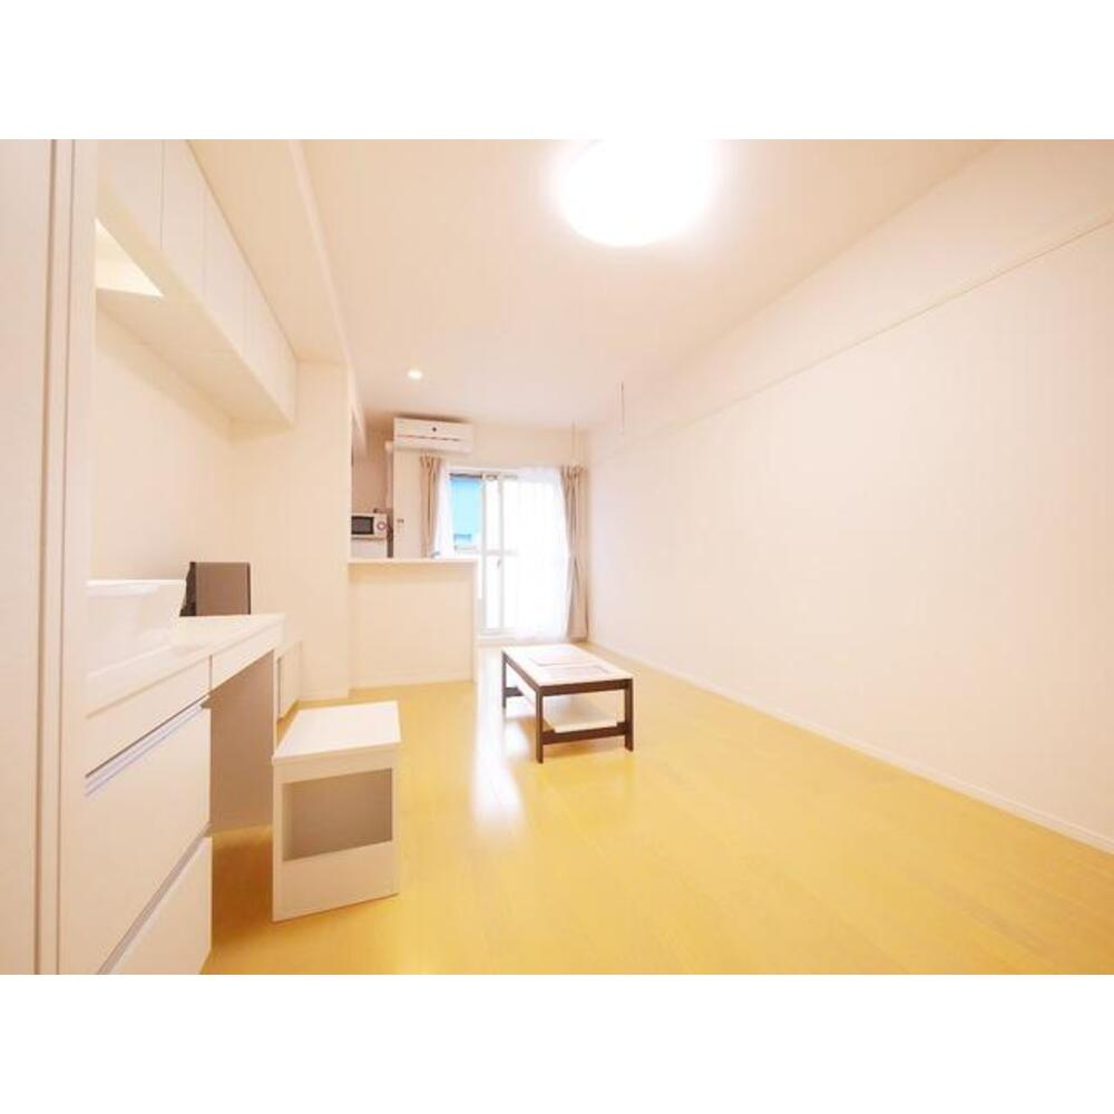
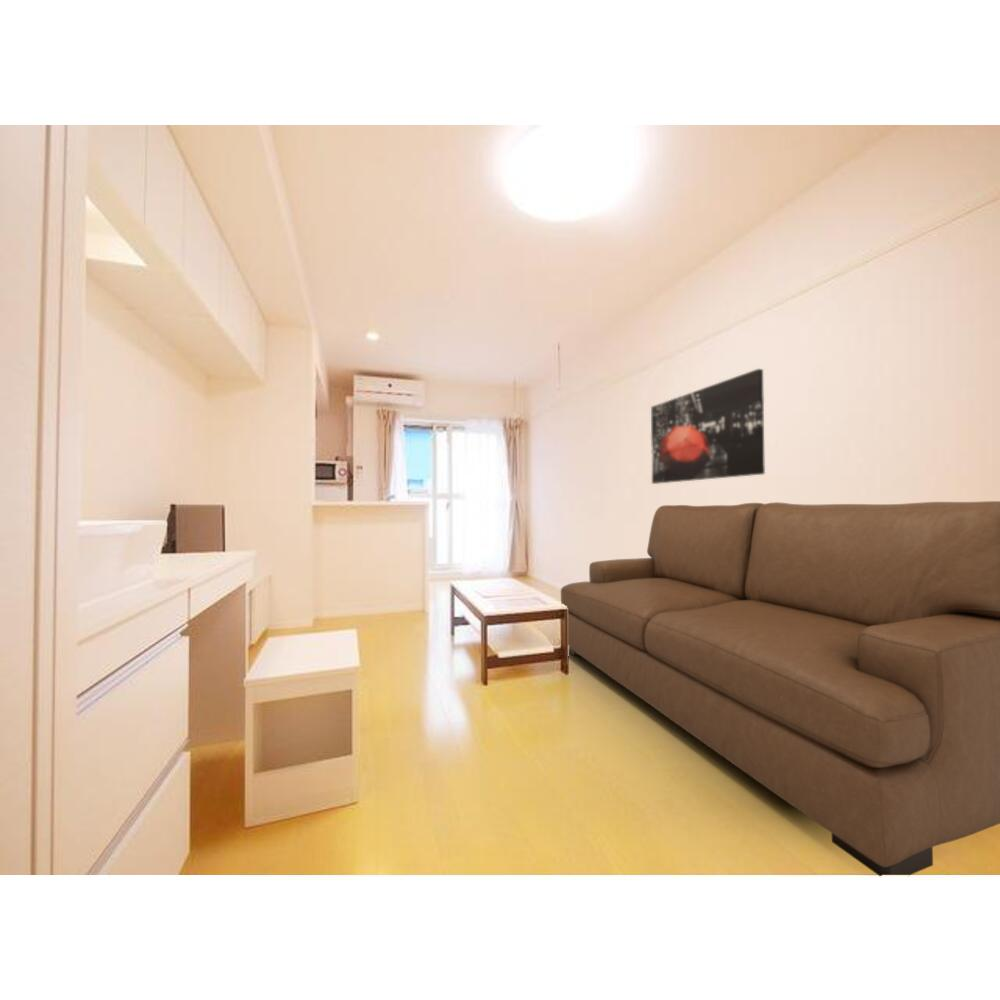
+ sofa [560,500,1000,877]
+ wall art [650,368,766,485]
